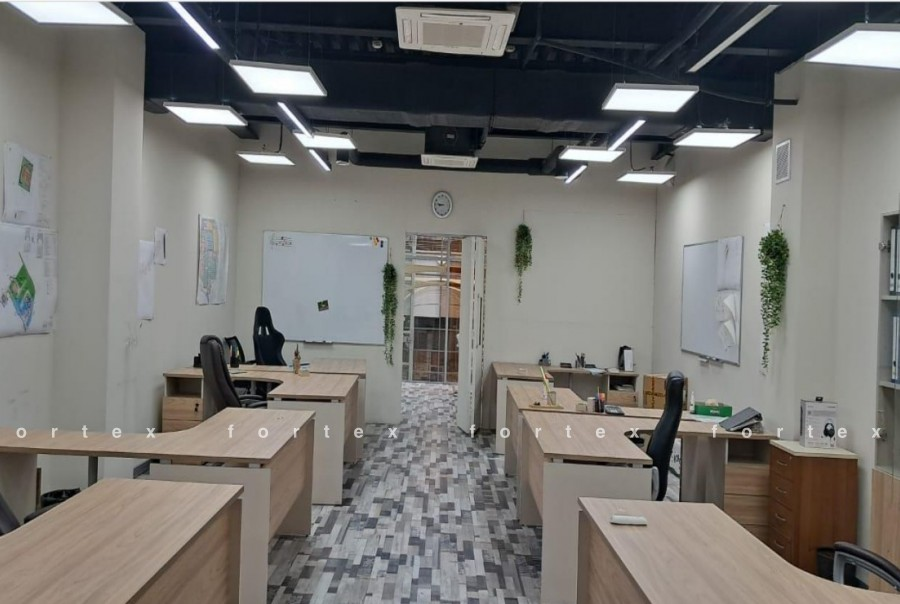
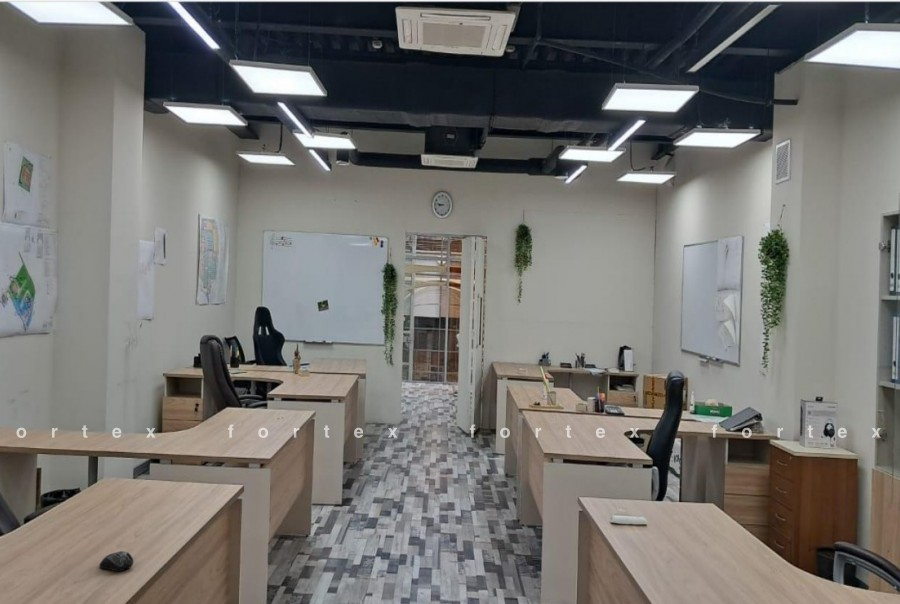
+ computer mouse [98,550,134,572]
